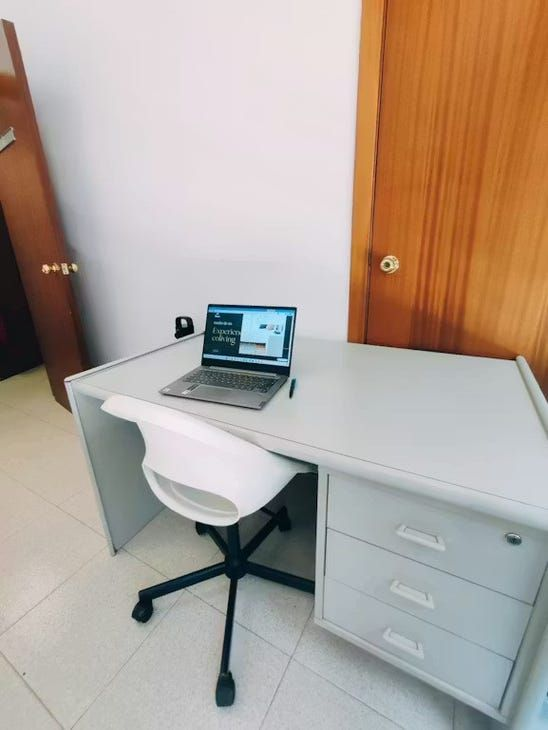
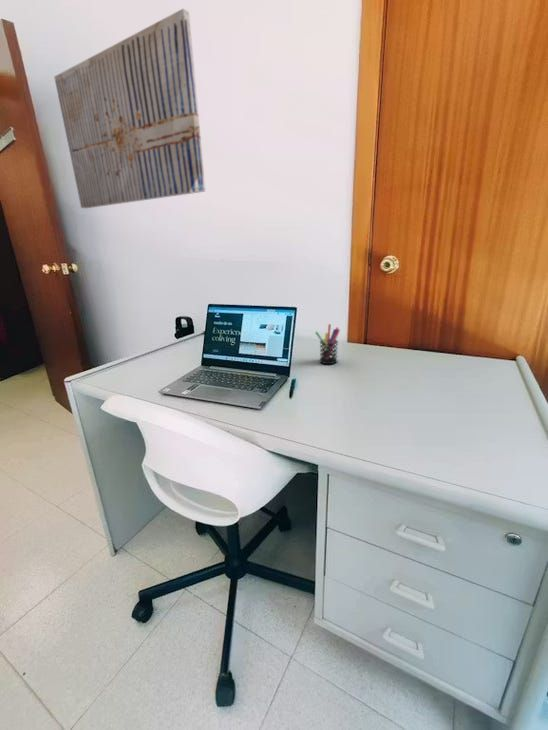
+ wall art [53,8,206,209]
+ pen holder [314,323,341,365]
